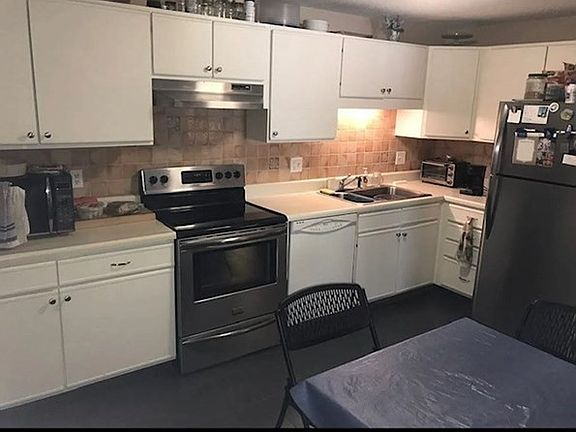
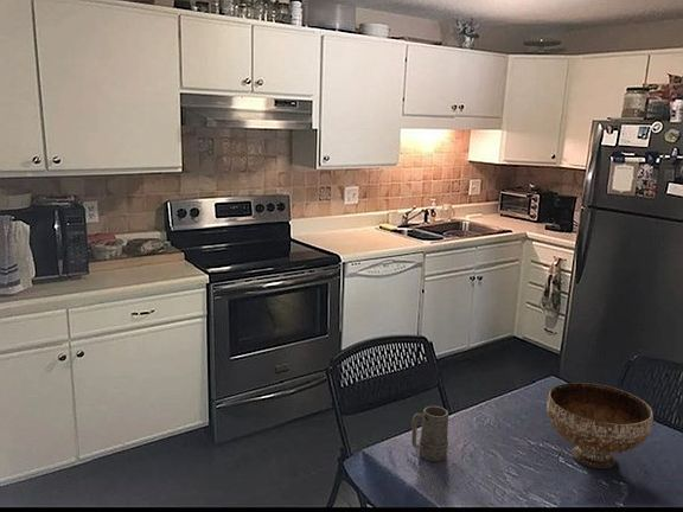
+ bowl [545,382,655,469]
+ mug [410,405,449,462]
